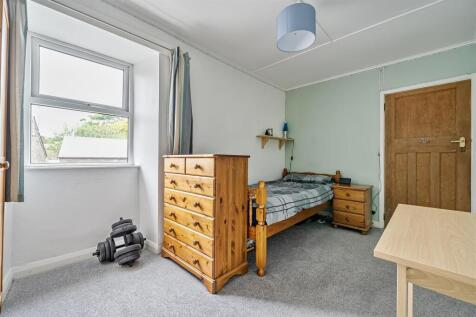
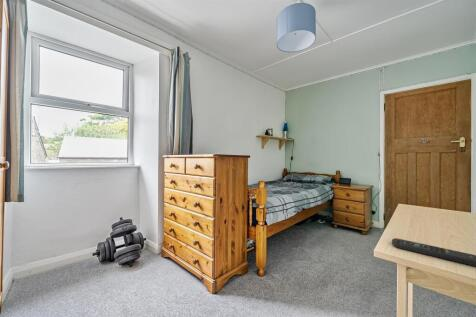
+ remote control [391,237,476,267]
